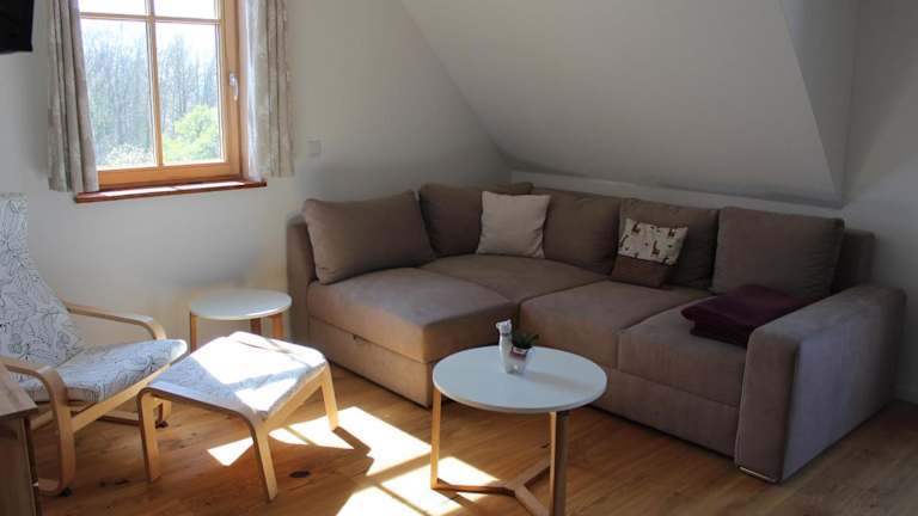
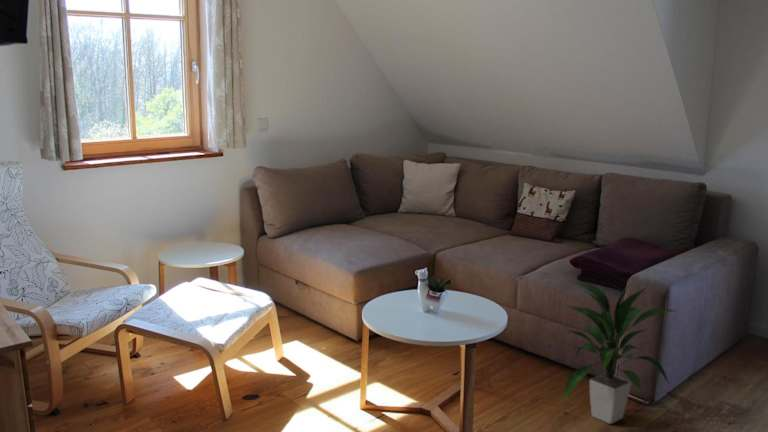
+ indoor plant [562,278,680,425]
